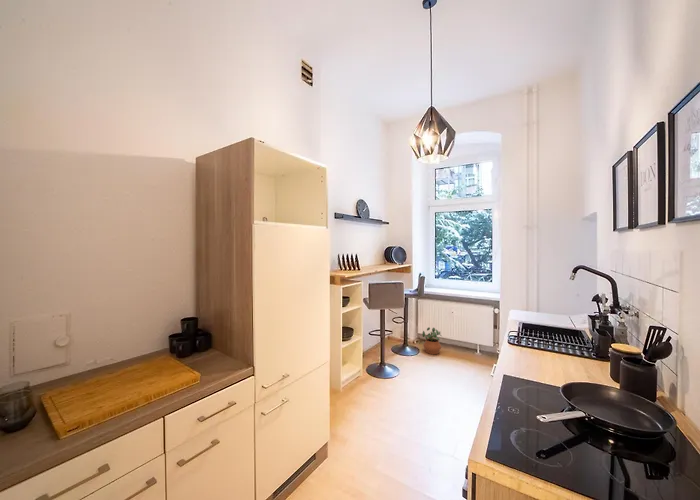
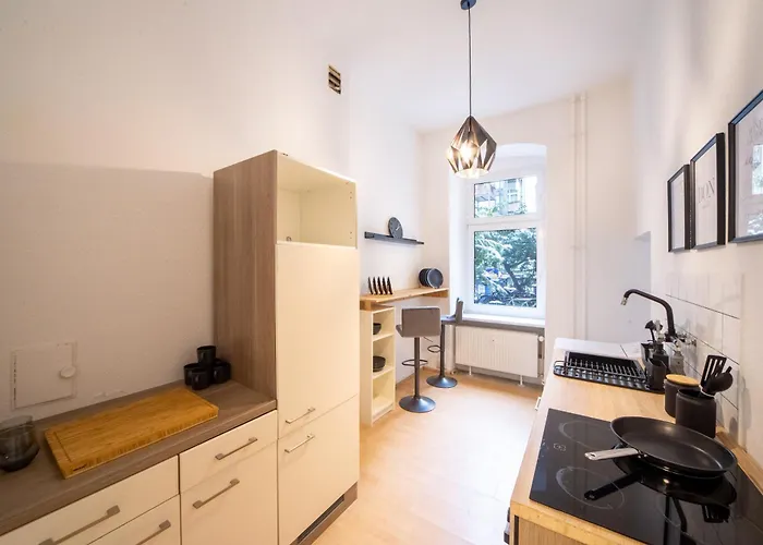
- potted plant [421,326,442,355]
